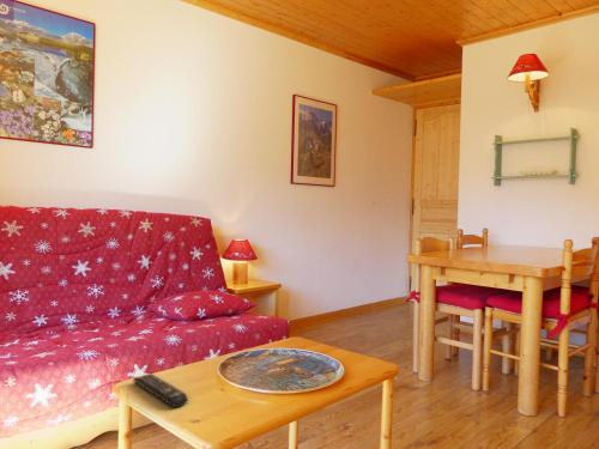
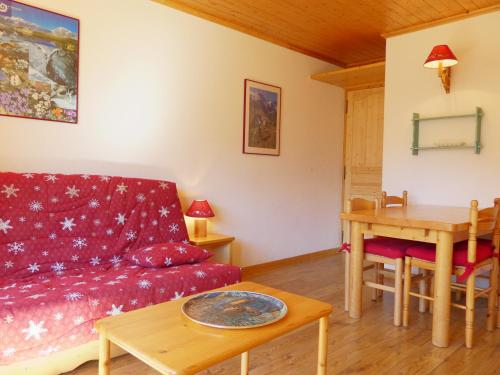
- remote control [132,372,189,408]
